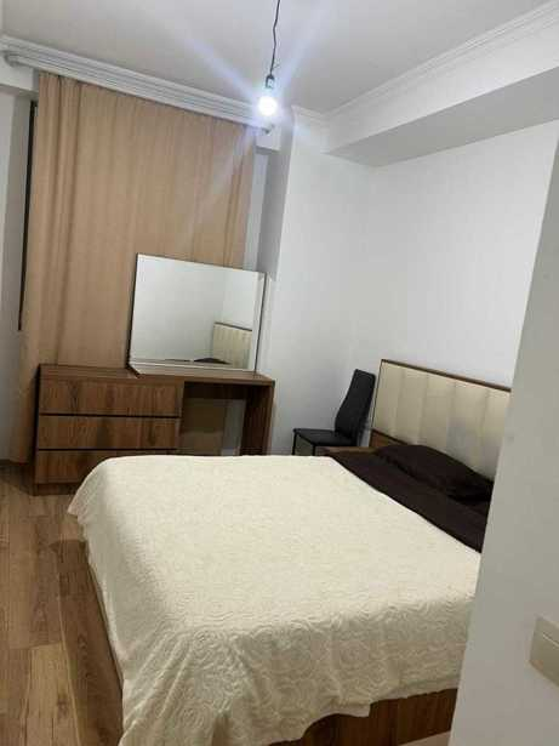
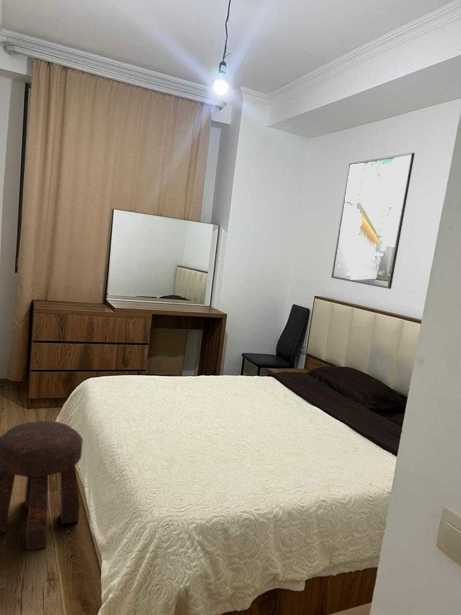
+ stool [0,420,84,552]
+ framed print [330,152,416,290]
